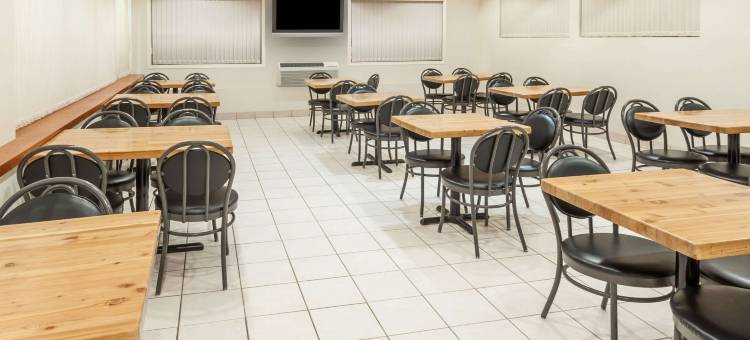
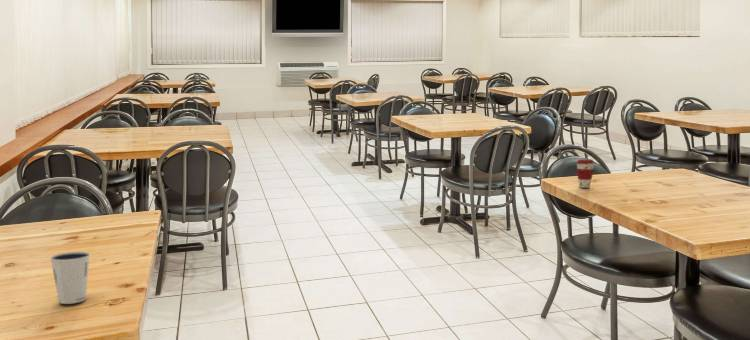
+ dixie cup [49,251,91,305]
+ coffee cup [575,158,595,189]
